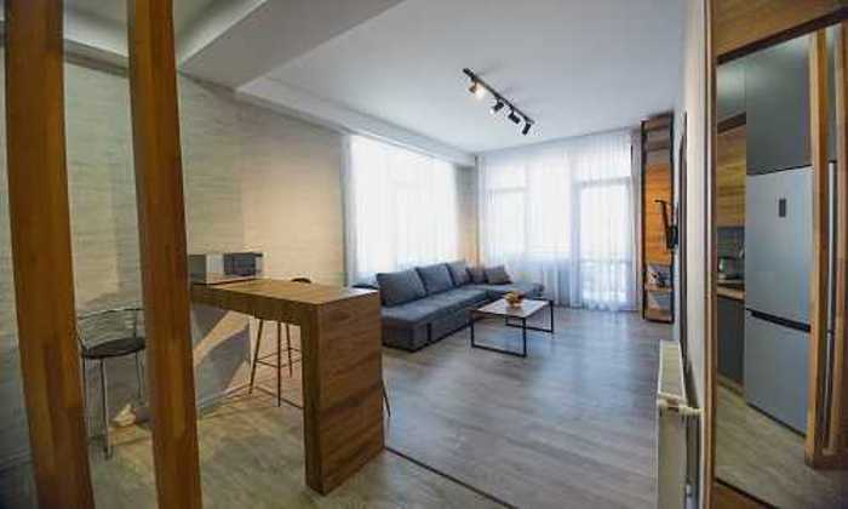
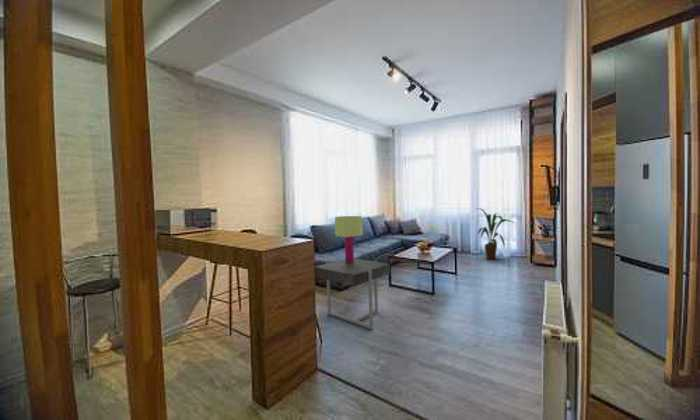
+ table lamp [334,215,364,263]
+ house plant [476,207,515,260]
+ side table [314,258,391,330]
